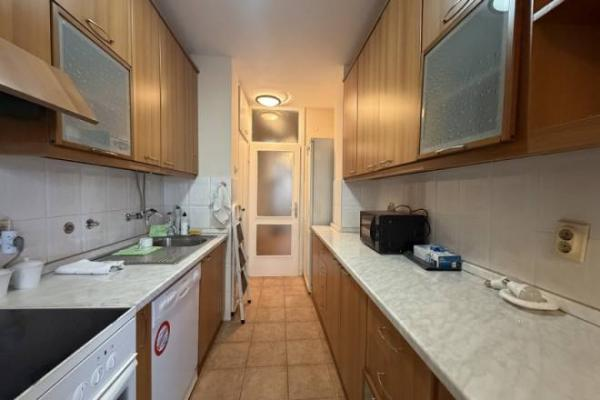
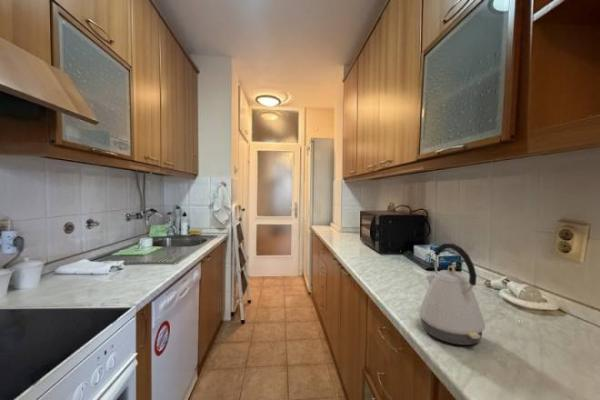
+ kettle [418,242,486,346]
